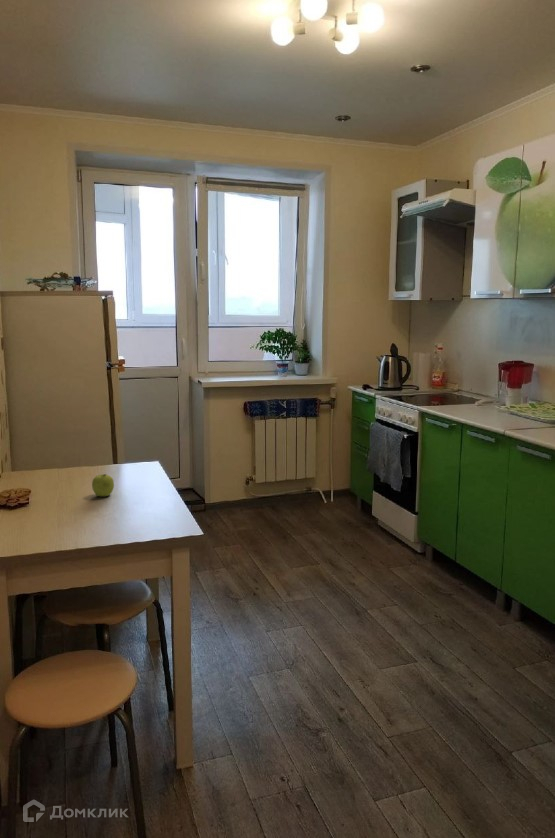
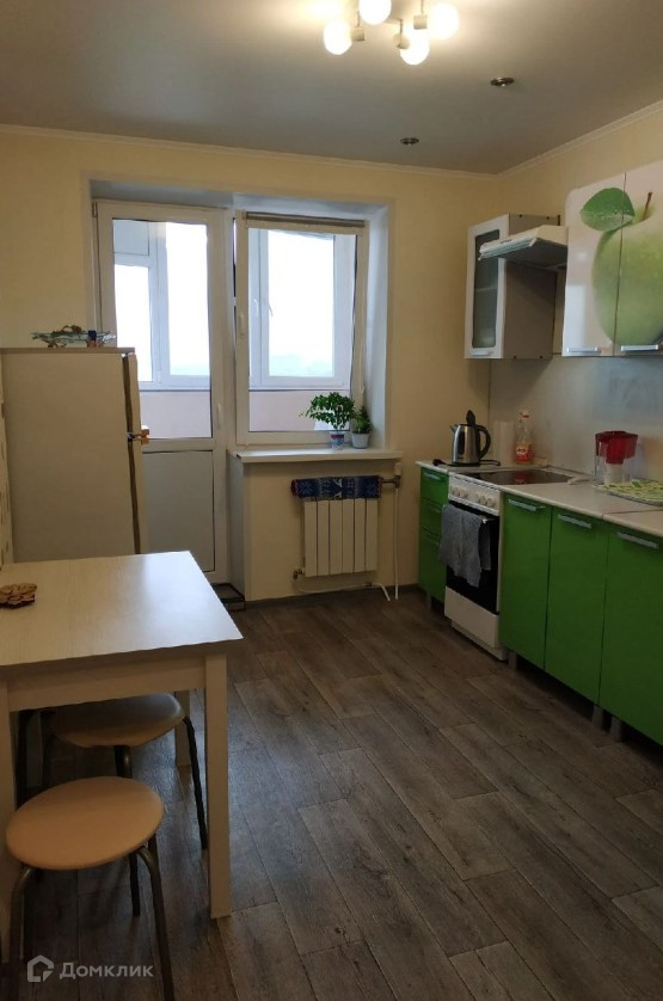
- fruit [91,473,115,497]
